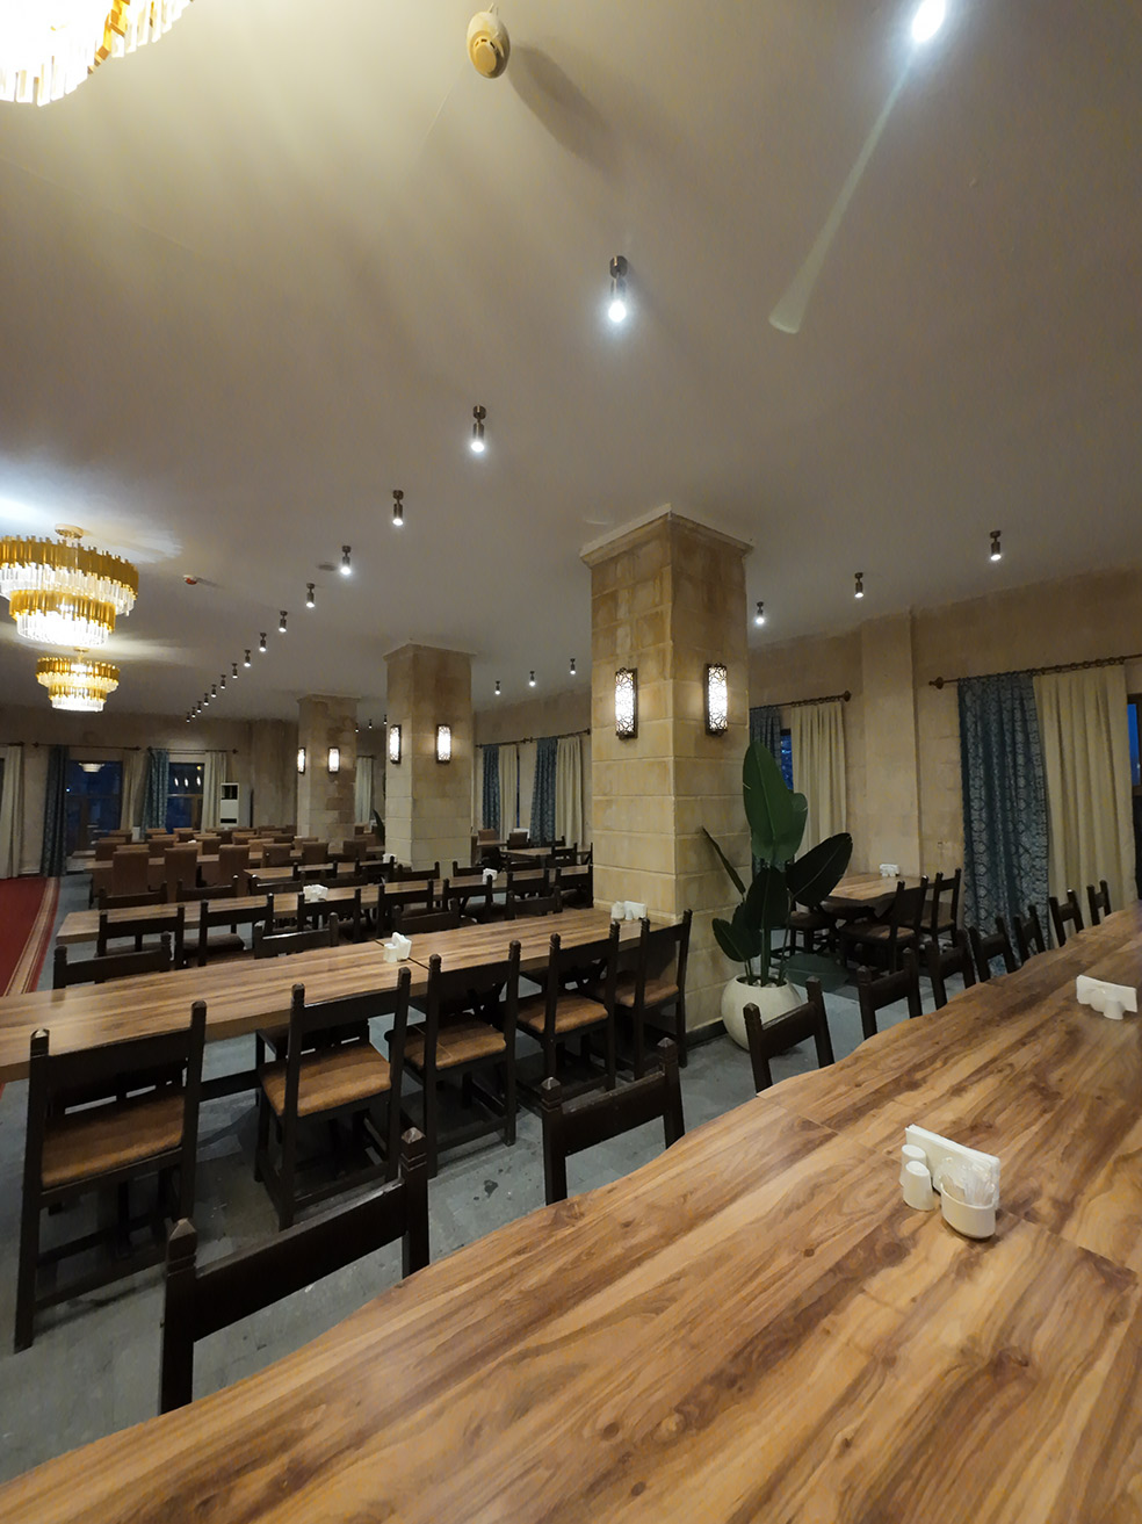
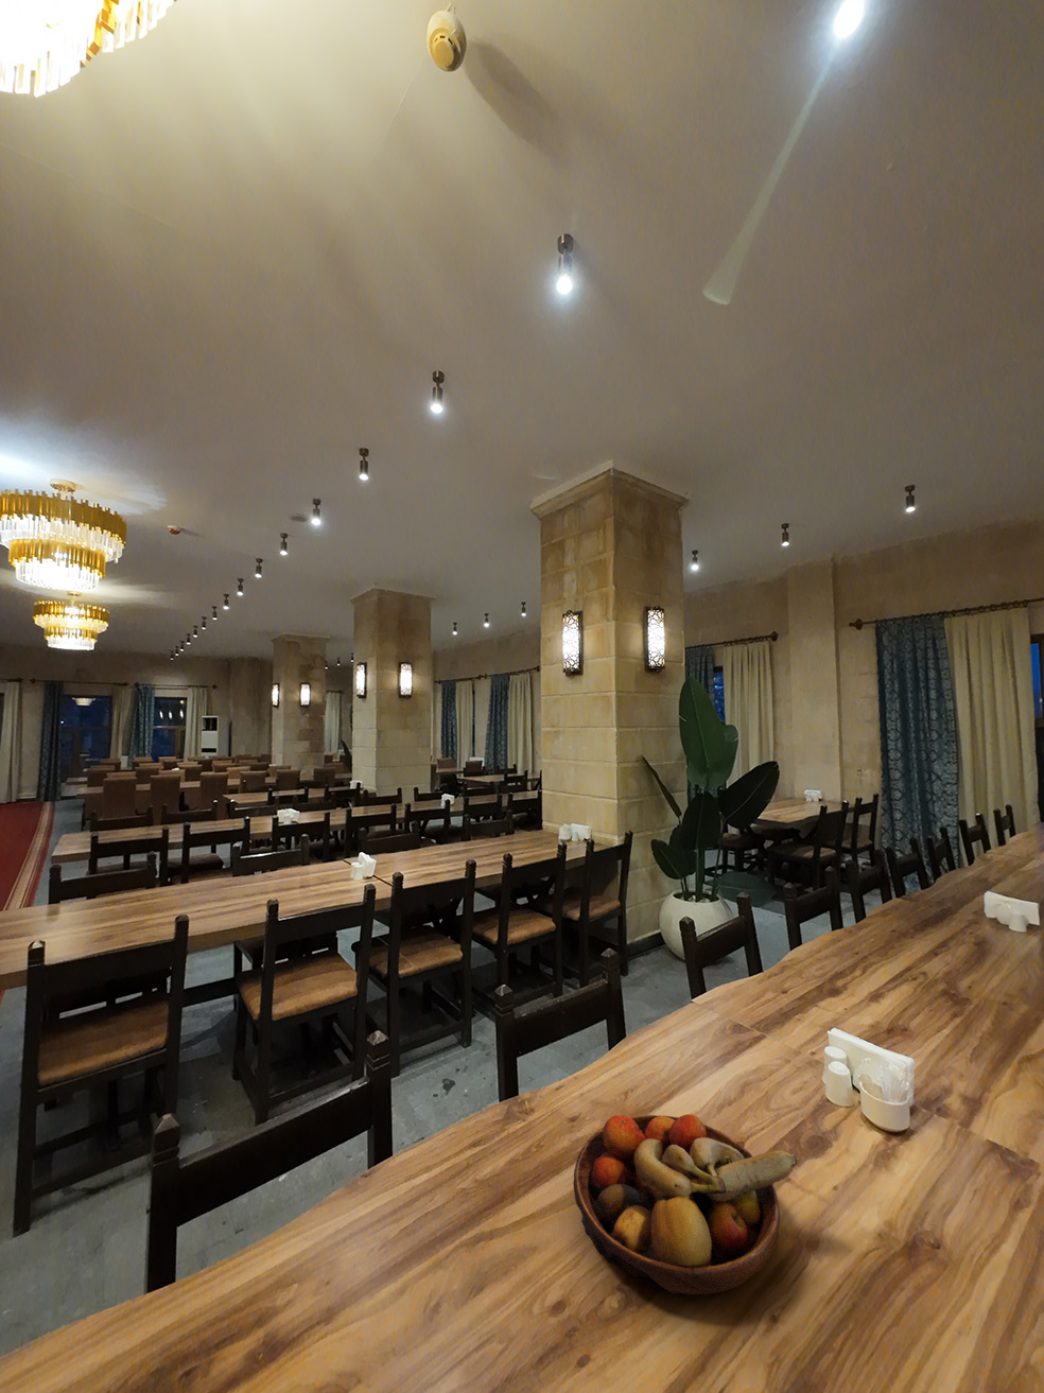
+ fruit bowl [571,1113,798,1296]
